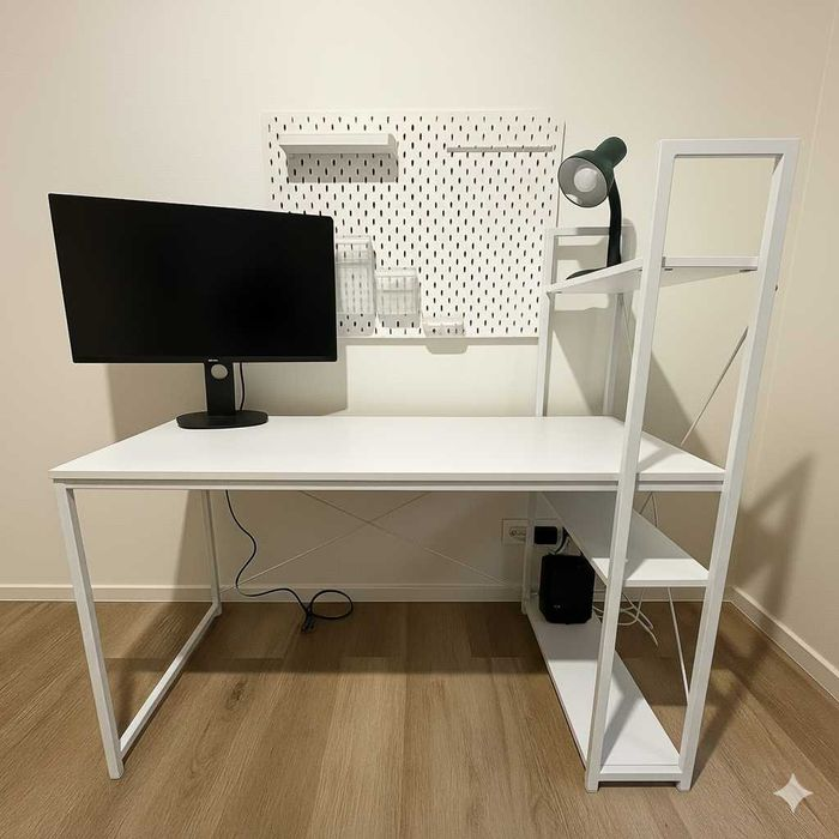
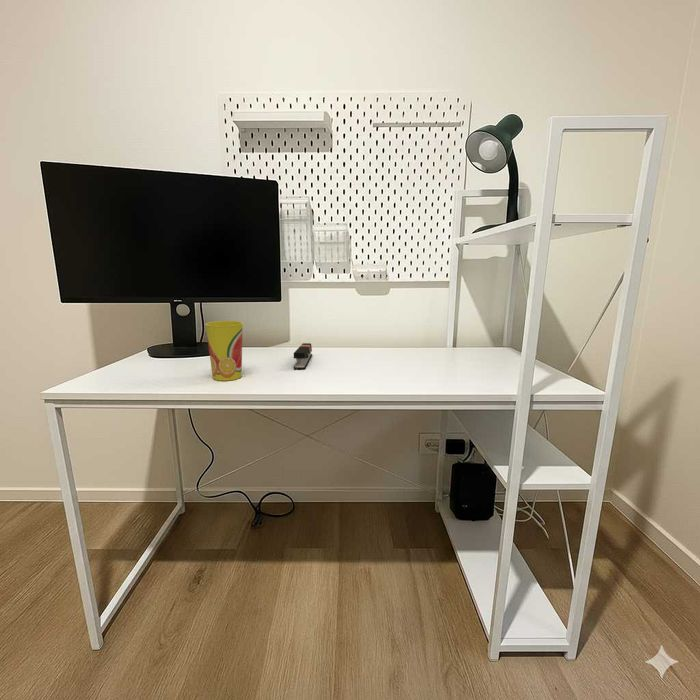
+ cup [204,320,244,382]
+ stapler [292,342,313,370]
